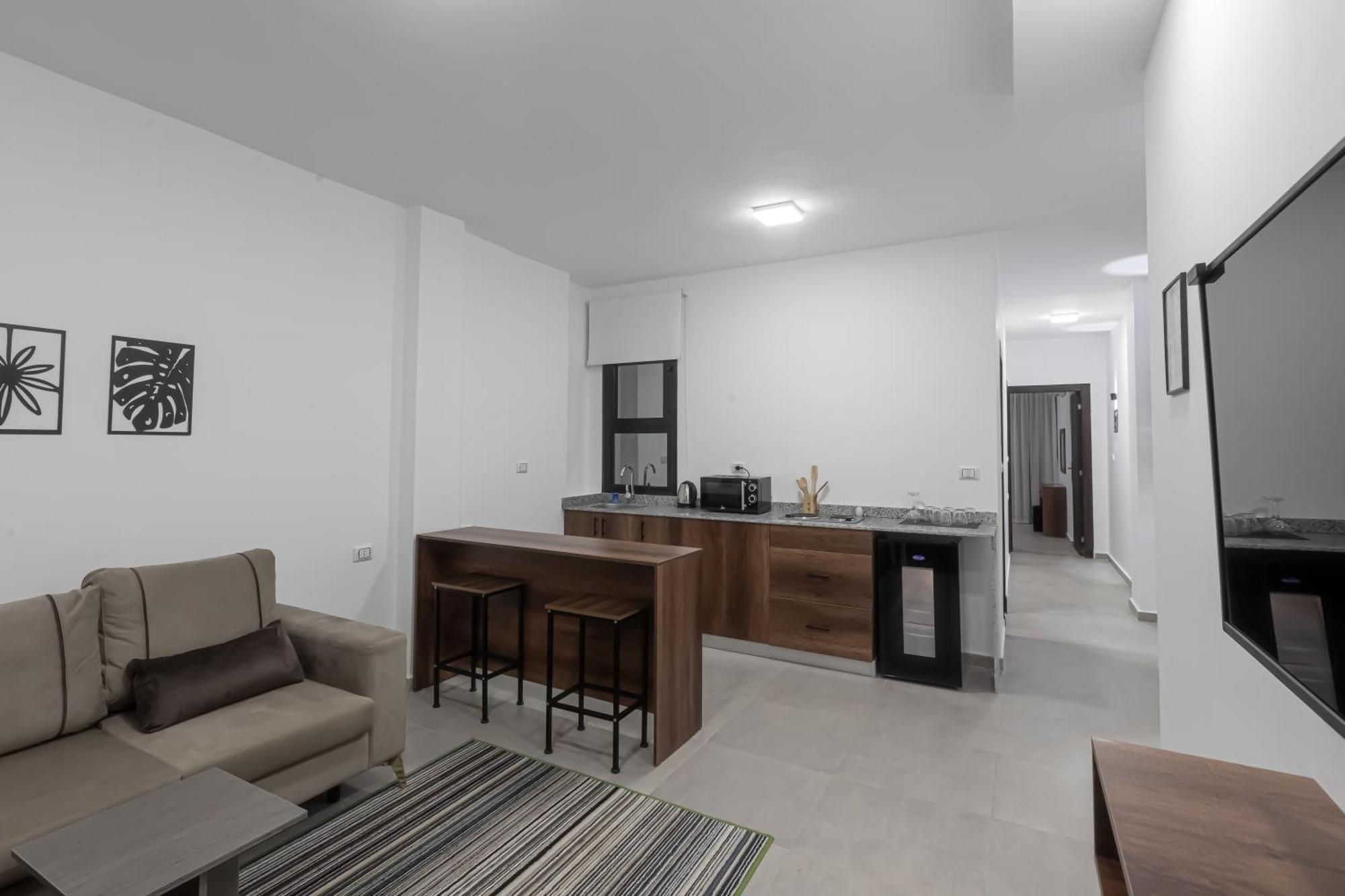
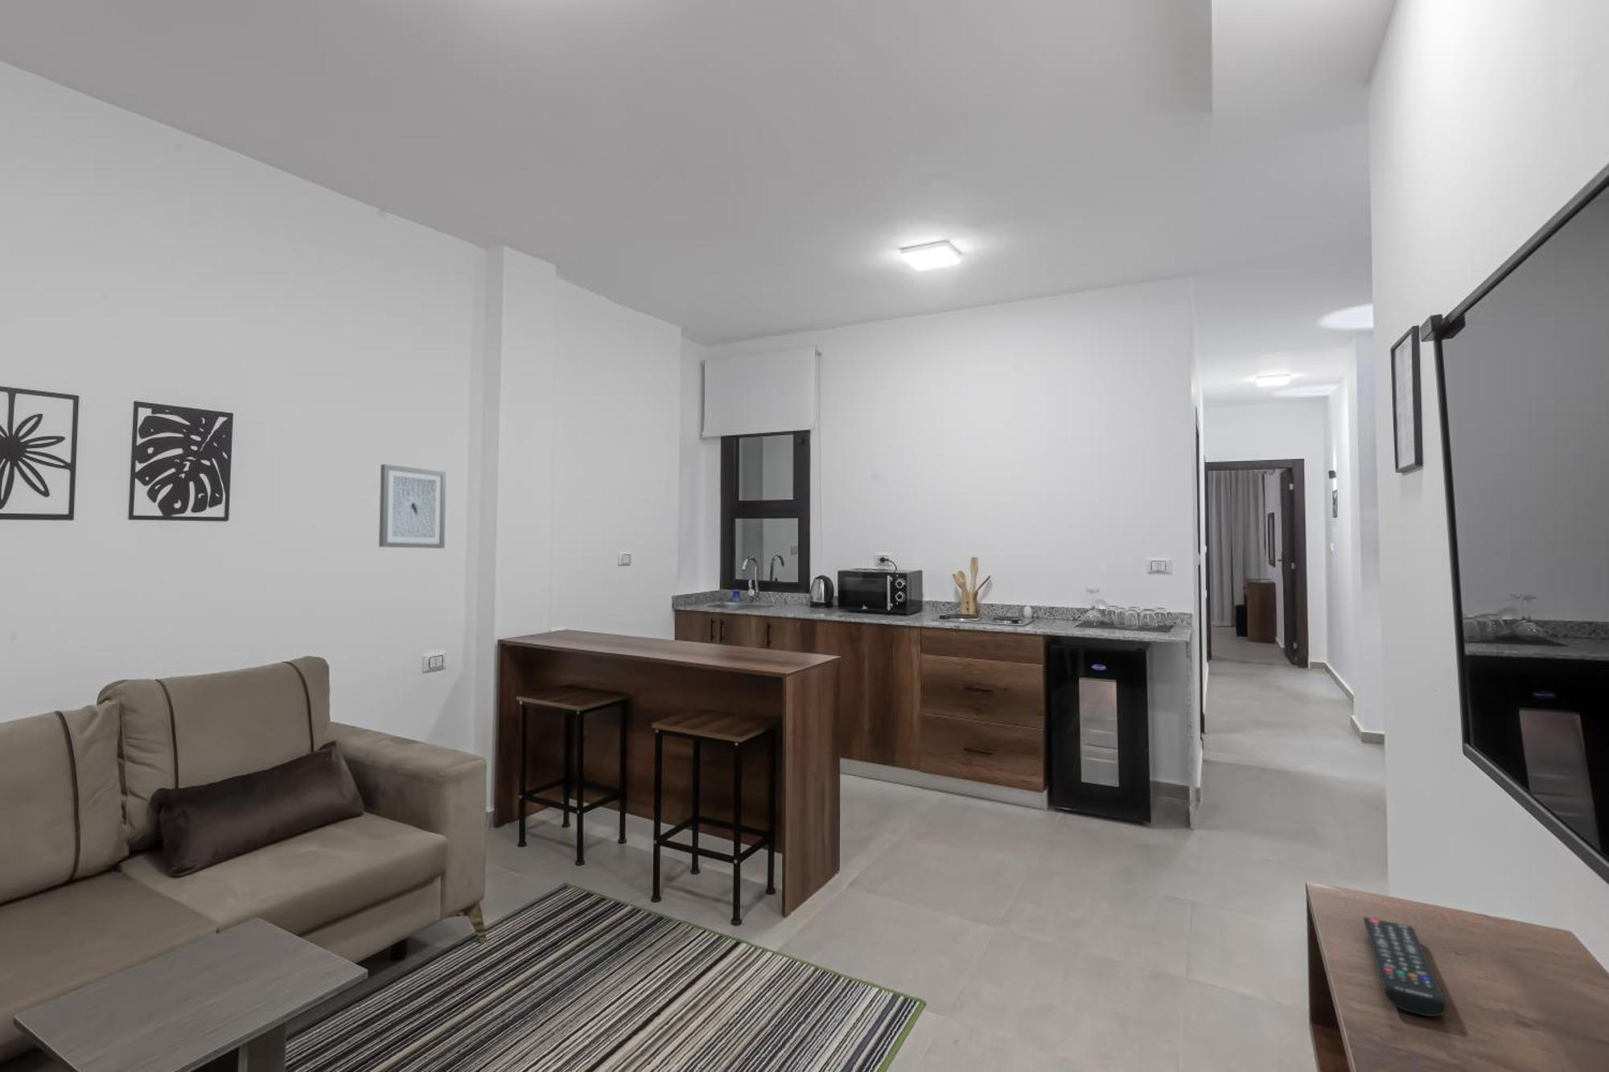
+ remote control [1363,916,1446,1017]
+ wall art [378,463,447,549]
